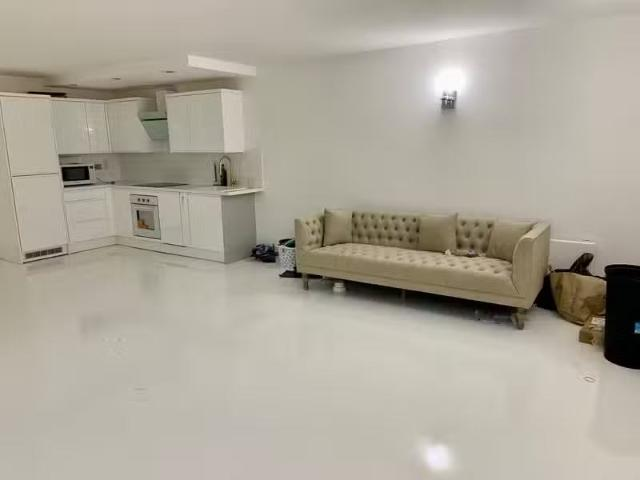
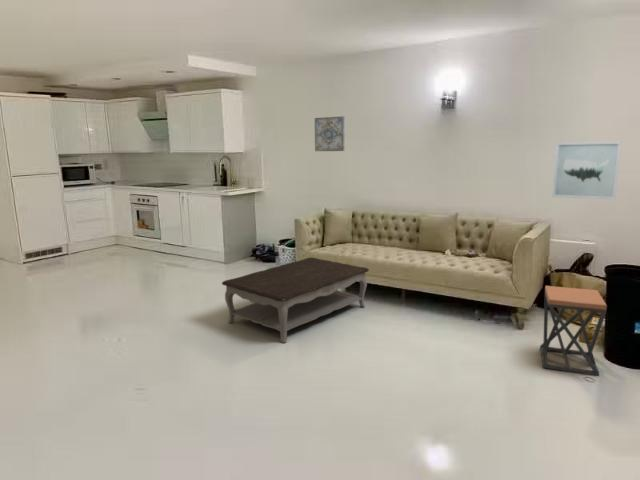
+ wall art [551,141,622,201]
+ wall art [314,115,345,152]
+ coffee table [221,256,370,344]
+ stool [539,285,608,377]
